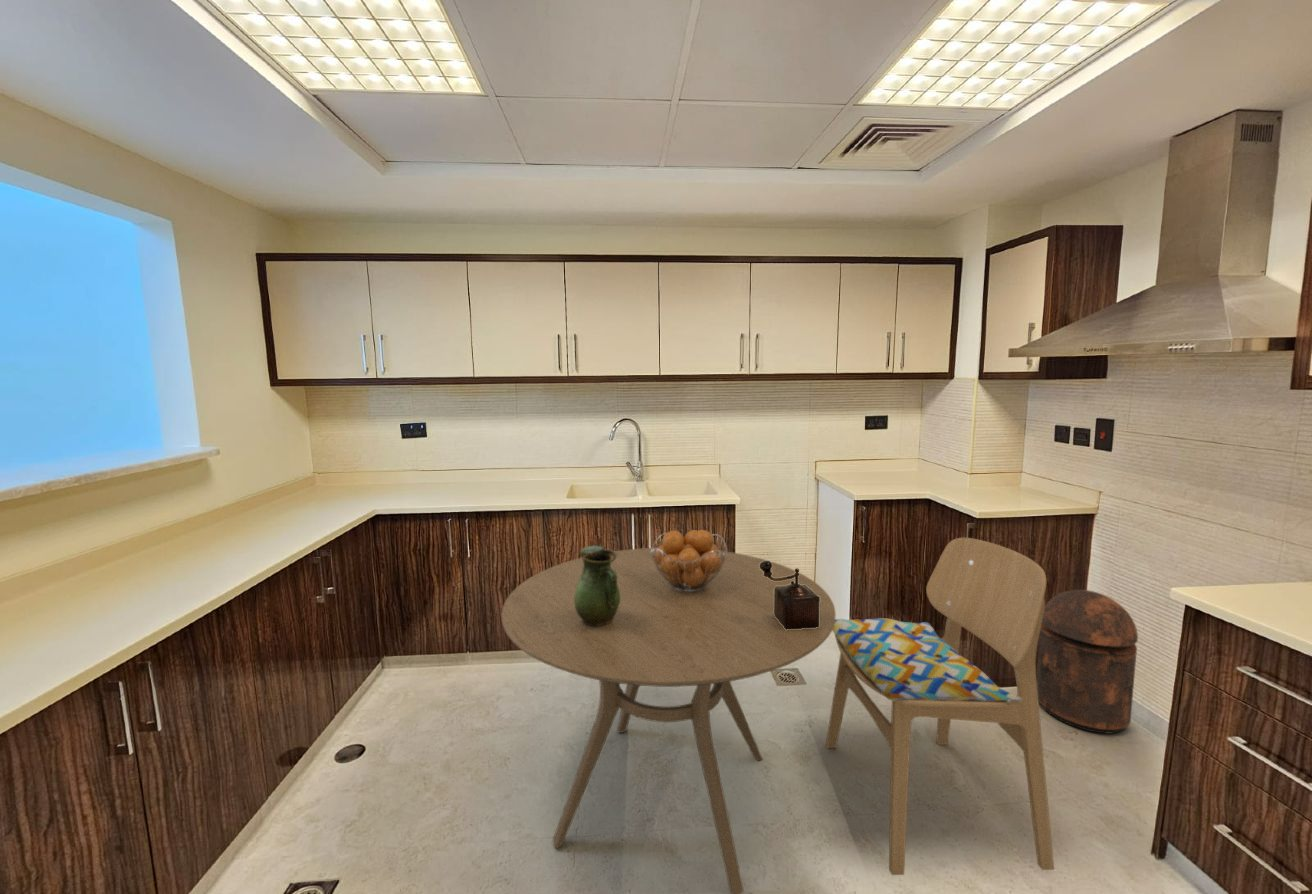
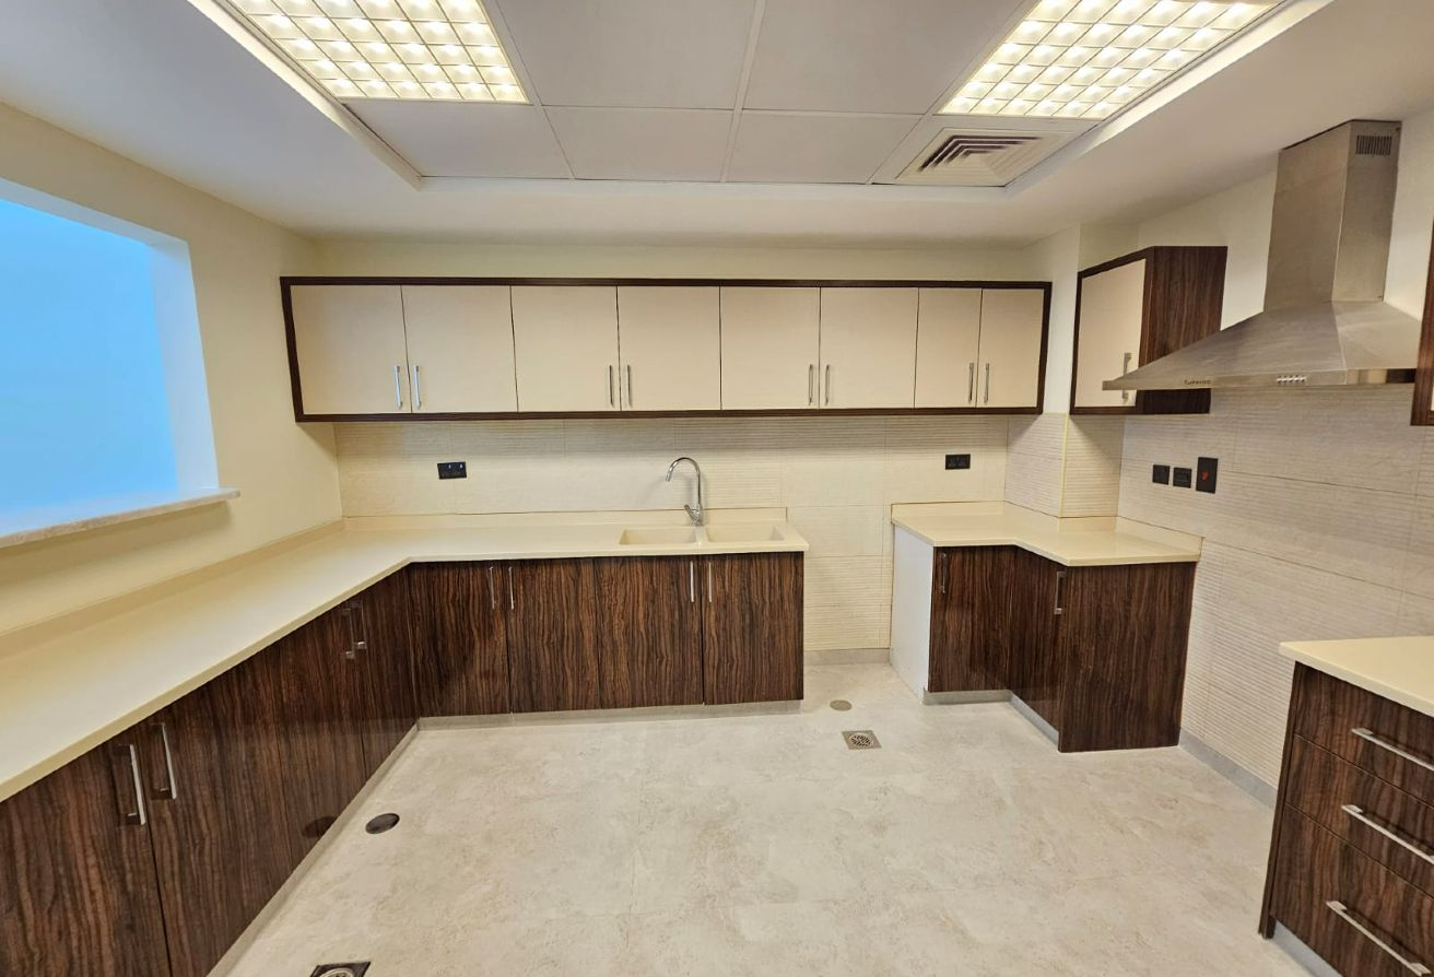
- dining chair [825,537,1055,876]
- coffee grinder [759,560,820,630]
- pitcher [574,544,620,626]
- dining table [501,547,837,894]
- trash can [1036,589,1139,735]
- fruit basket [650,529,728,592]
